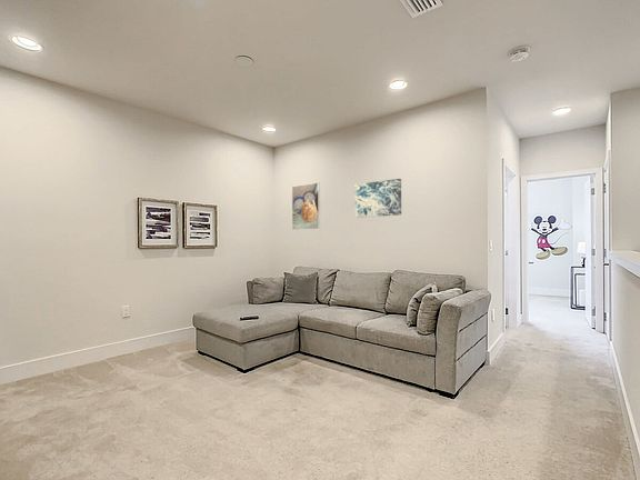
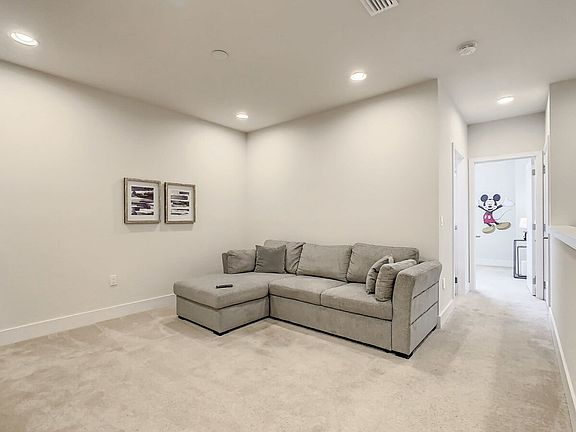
- wall art [353,178,402,219]
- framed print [291,181,321,231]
